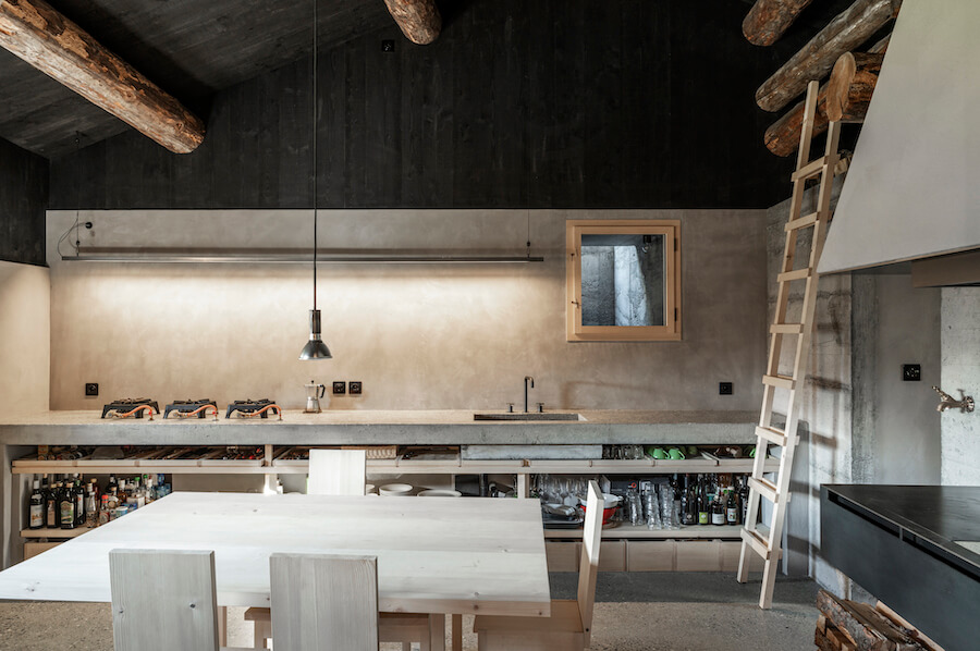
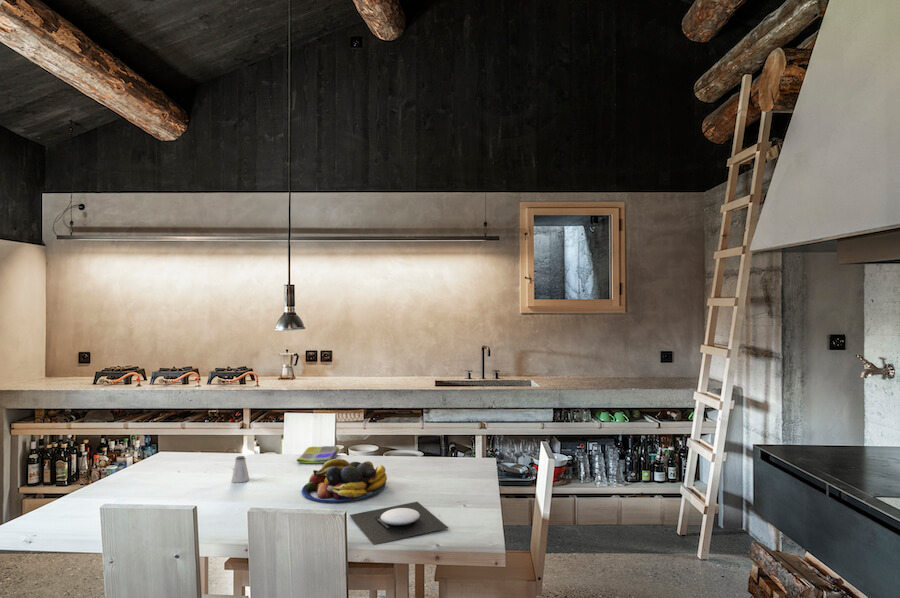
+ dish towel [296,445,341,464]
+ plate [349,501,449,545]
+ fruit bowl [300,458,388,504]
+ saltshaker [231,455,250,483]
